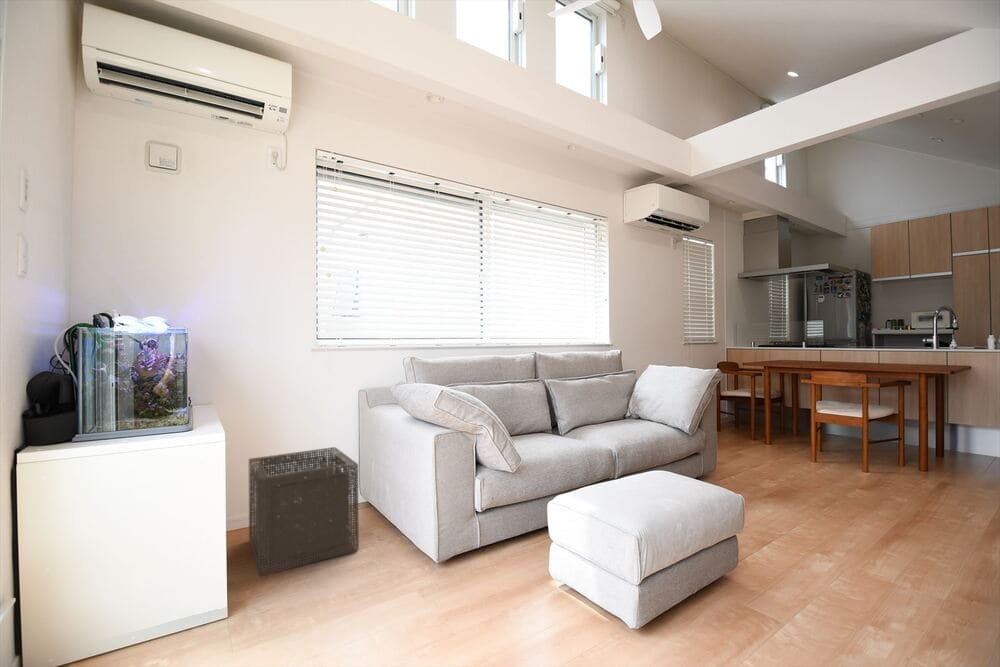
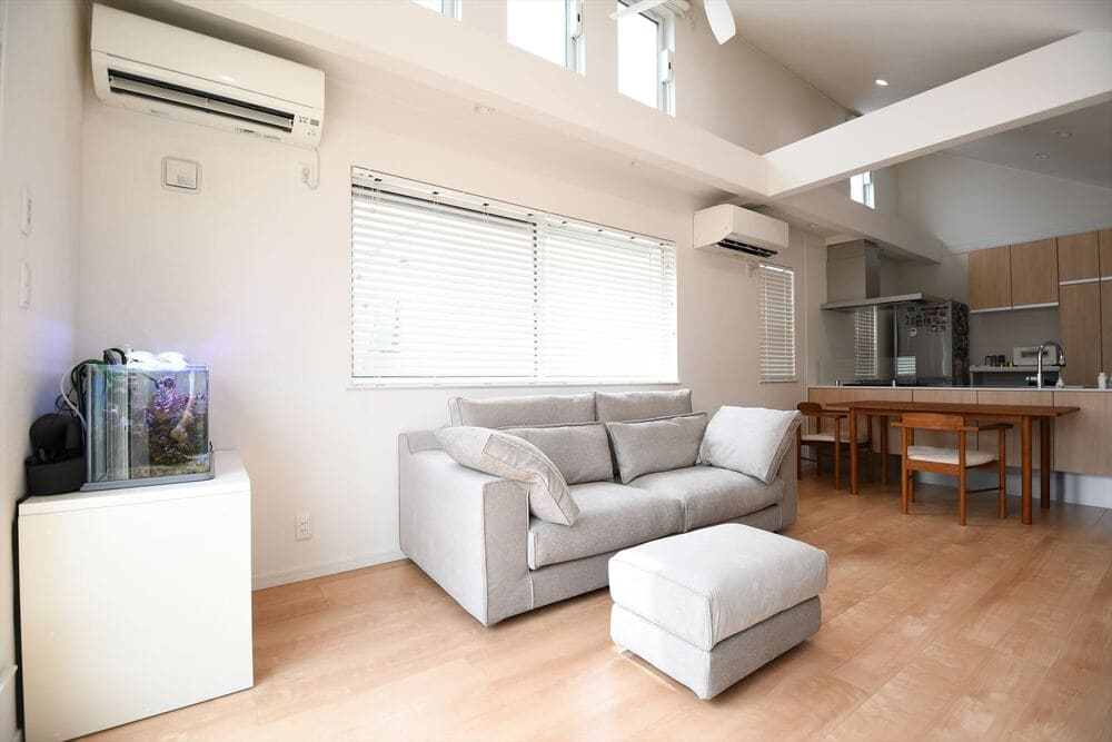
- storage basket [248,446,360,577]
